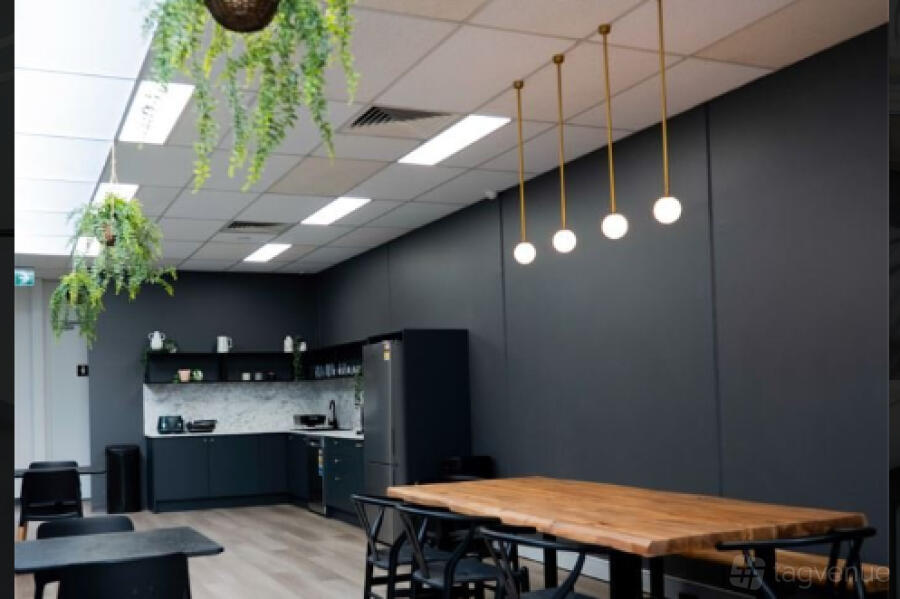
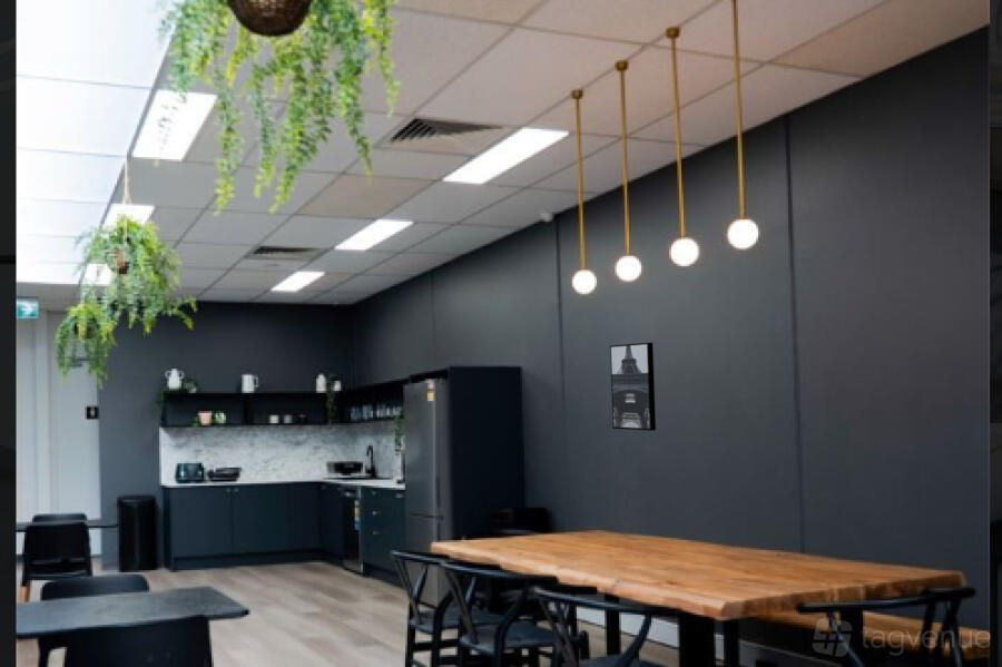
+ wall art [609,342,657,432]
